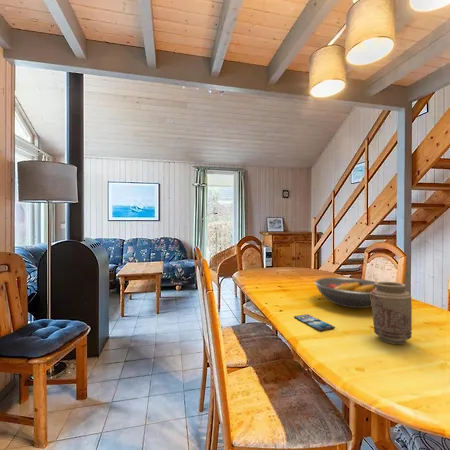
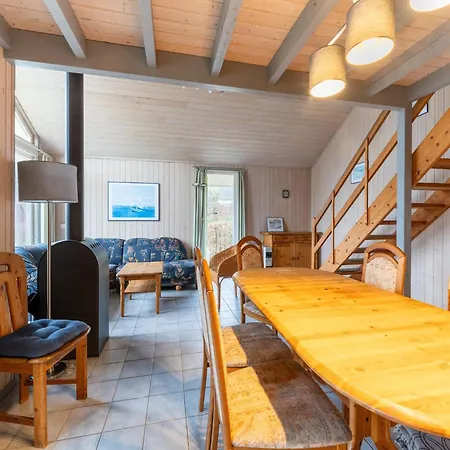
- vase [371,281,413,345]
- fruit bowl [314,276,377,309]
- smartphone [293,313,336,331]
